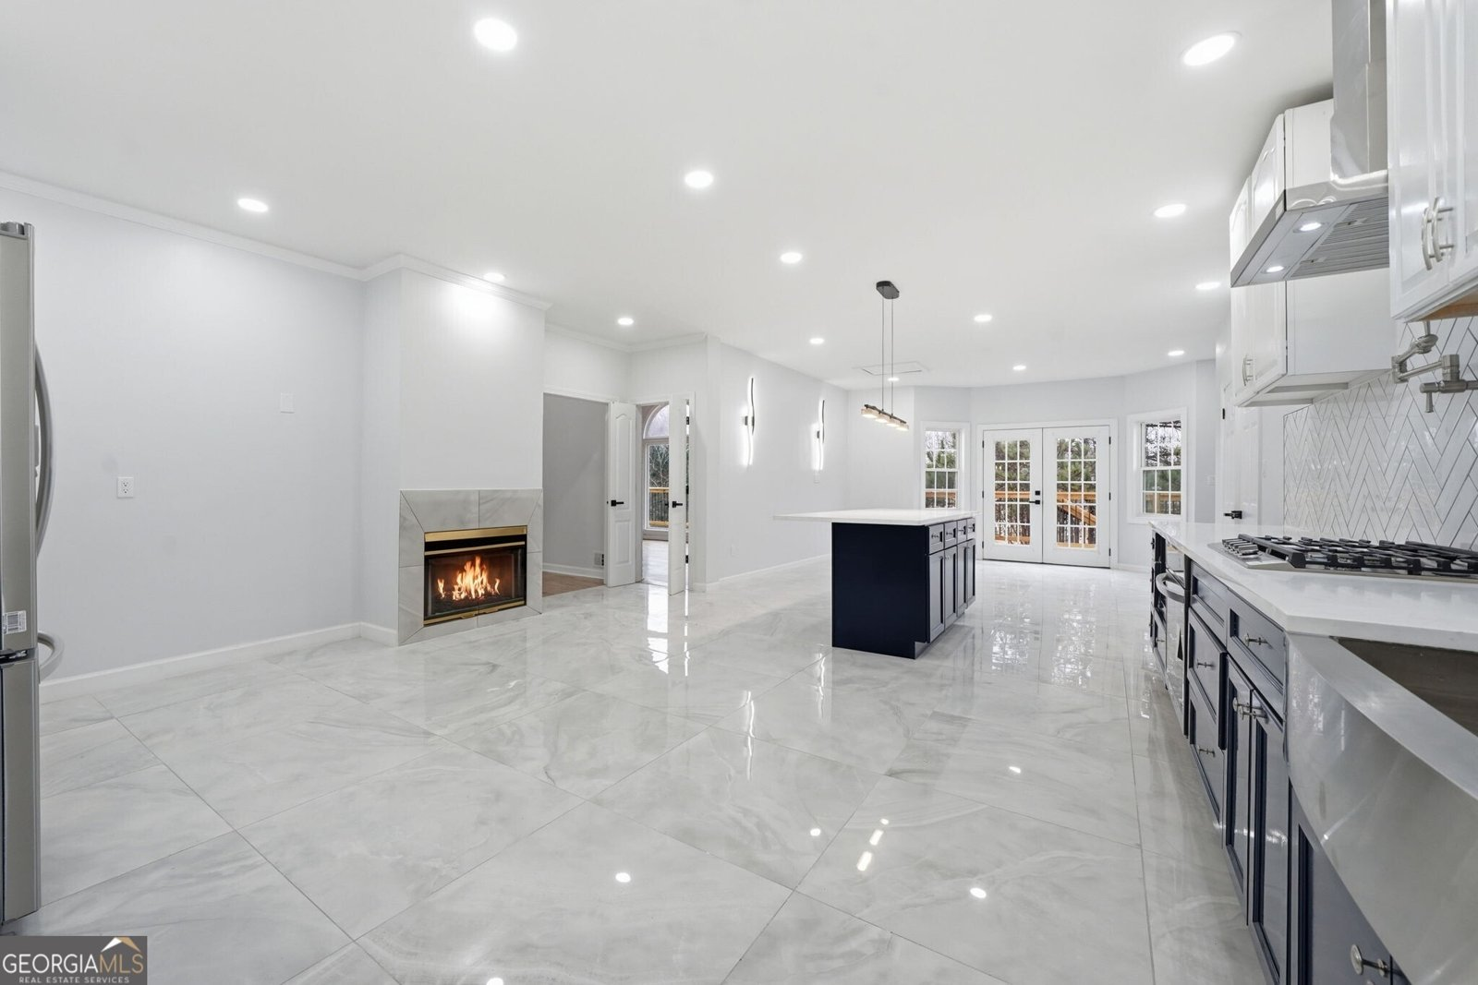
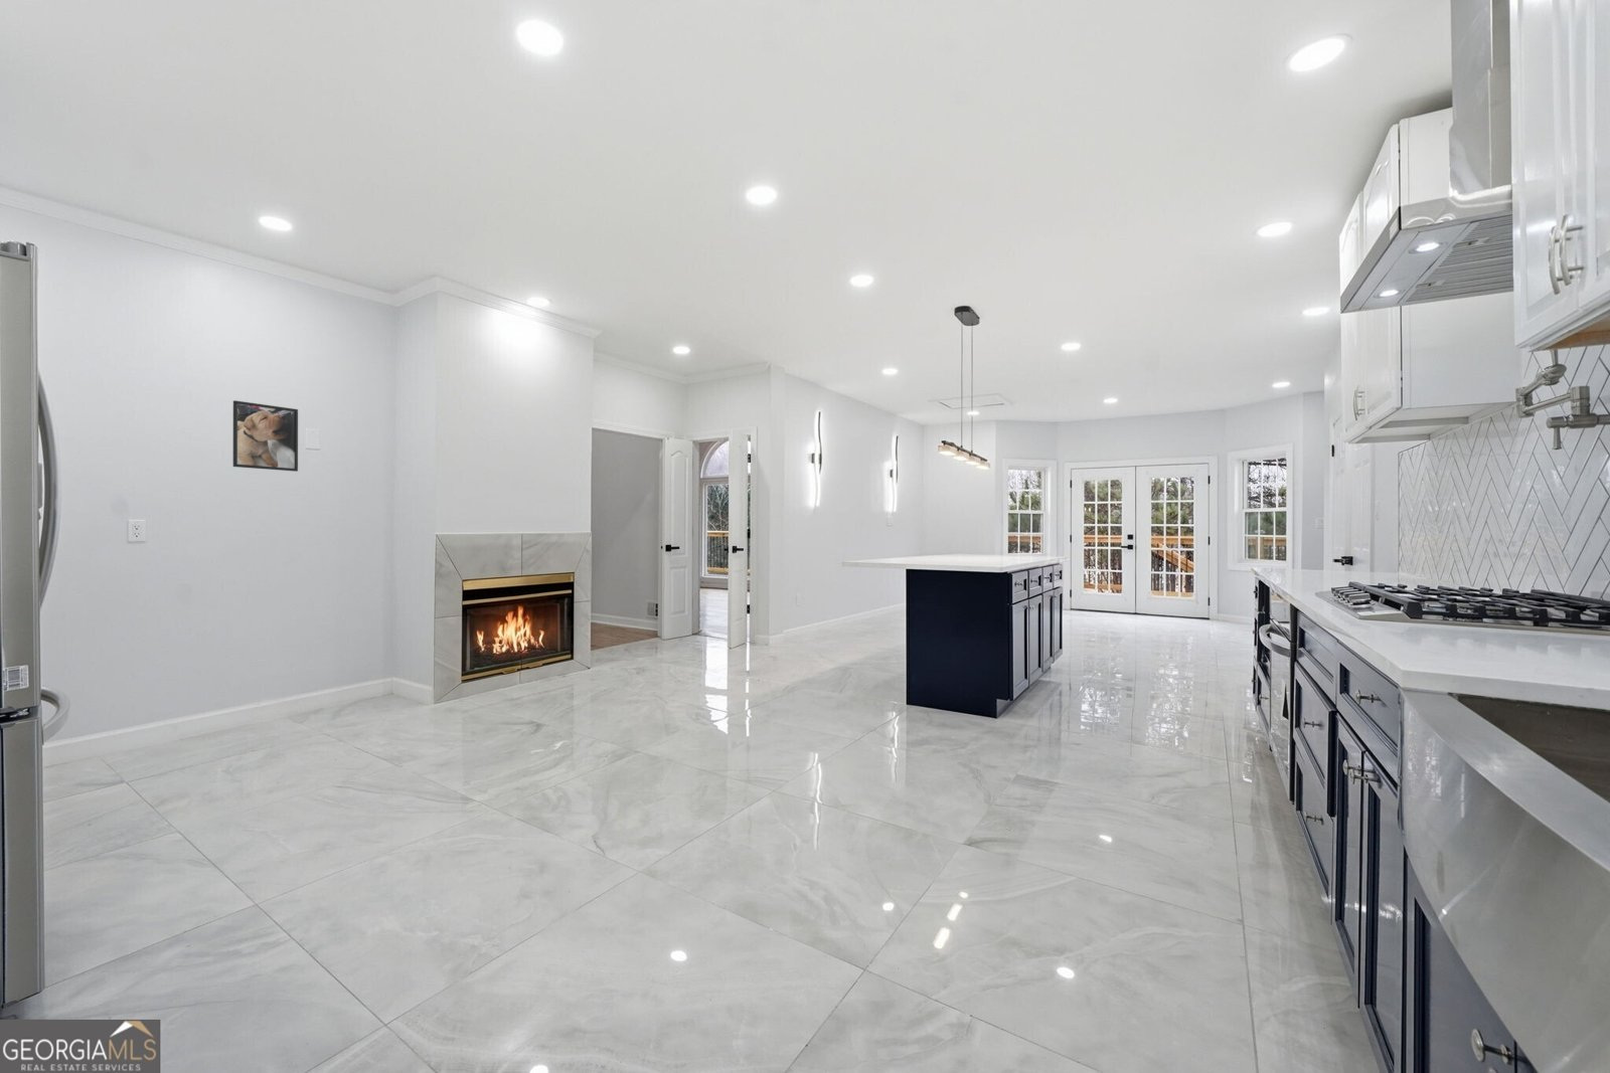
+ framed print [232,399,298,473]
